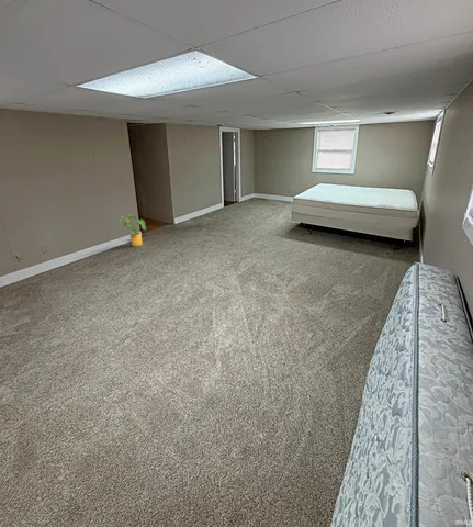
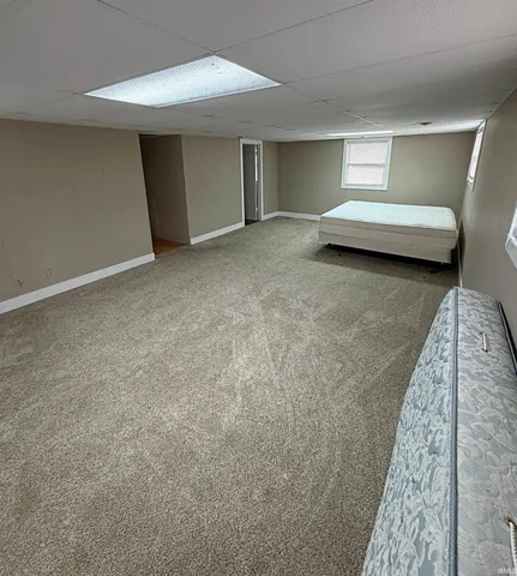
- house plant [119,213,147,248]
